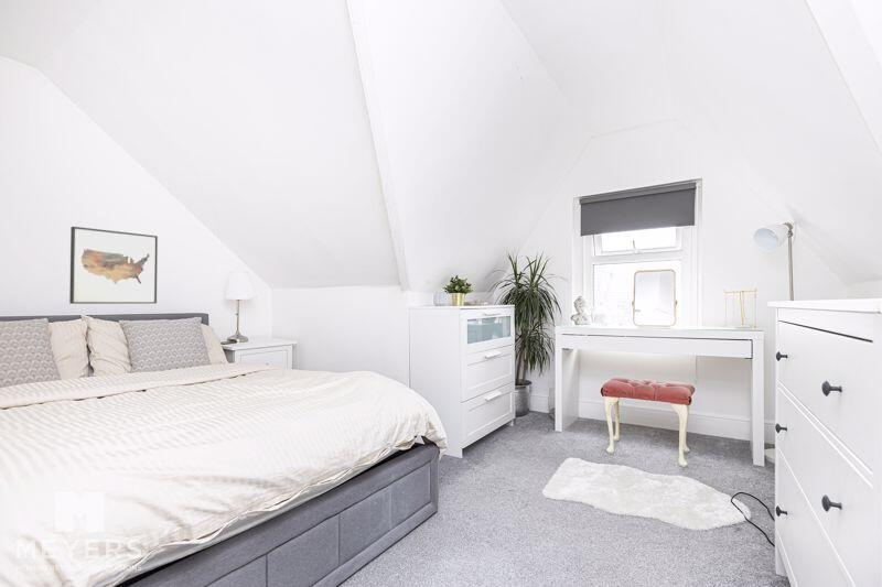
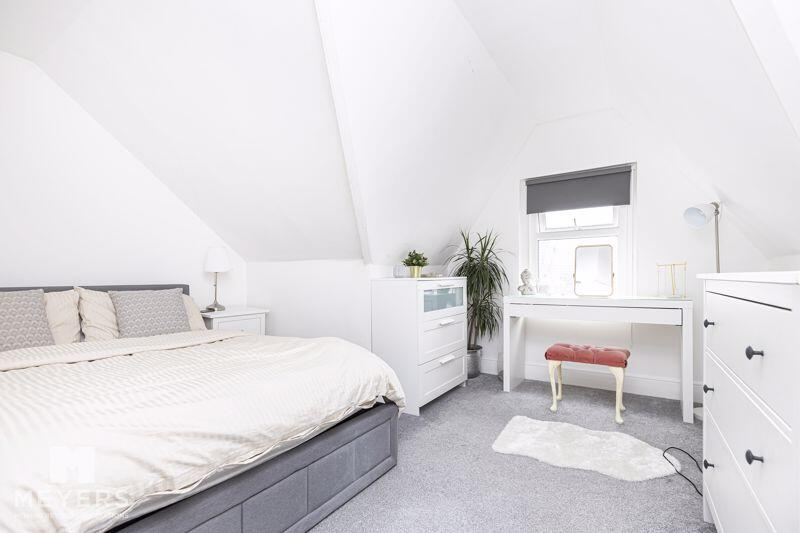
- wall art [68,226,159,305]
